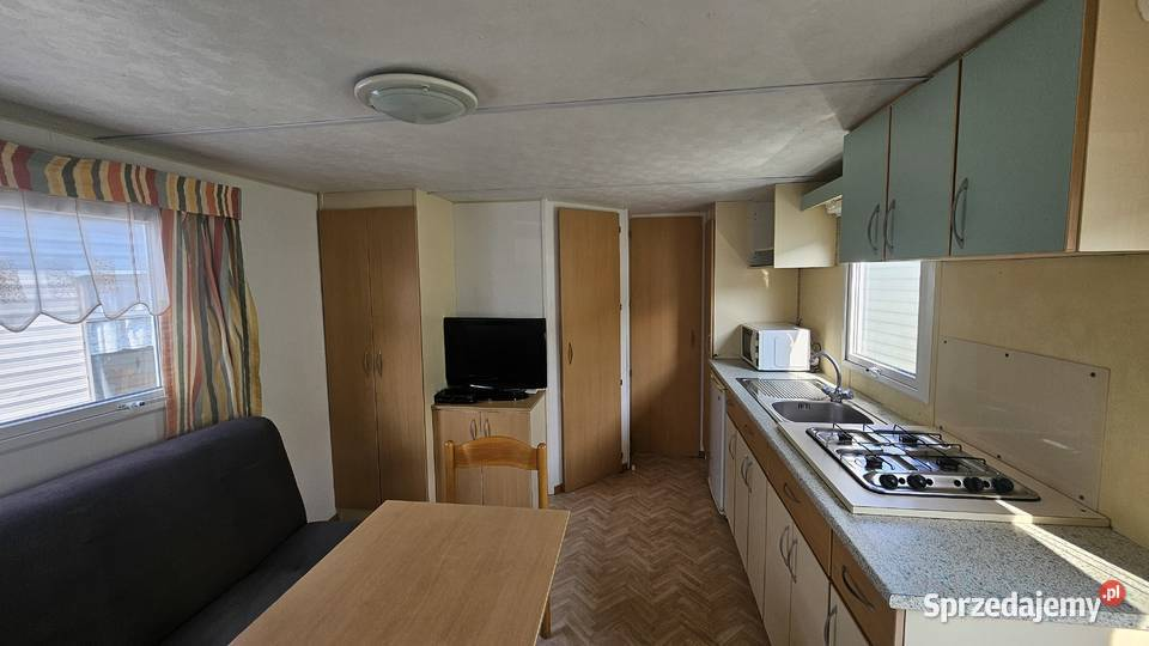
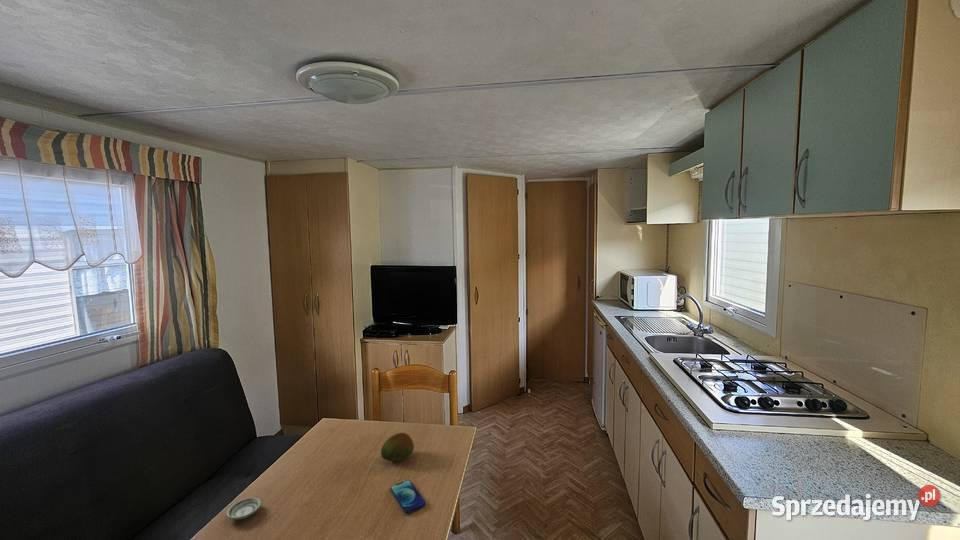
+ fruit [380,432,415,462]
+ saucer [226,497,262,521]
+ smartphone [389,479,426,514]
